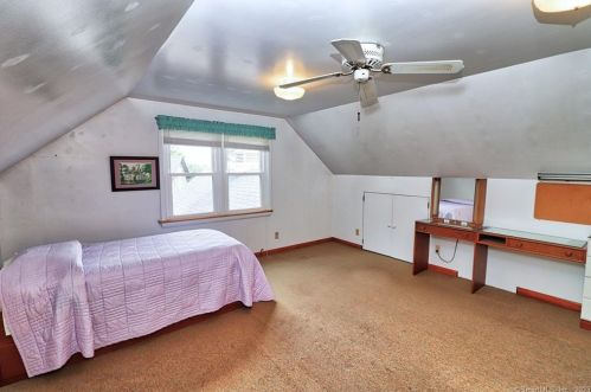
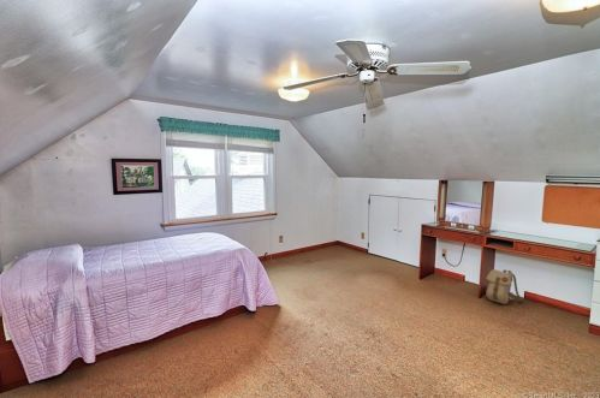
+ backpack [485,268,523,305]
